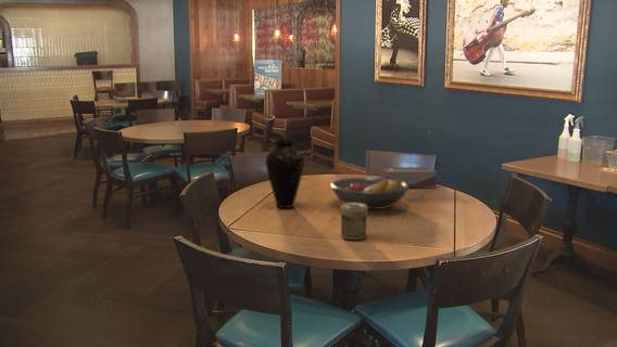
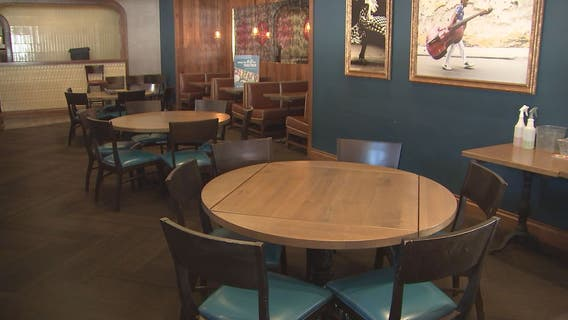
- fruit bowl [329,177,410,210]
- vase [264,138,305,209]
- tissue box [378,166,438,189]
- jar [339,203,369,241]
